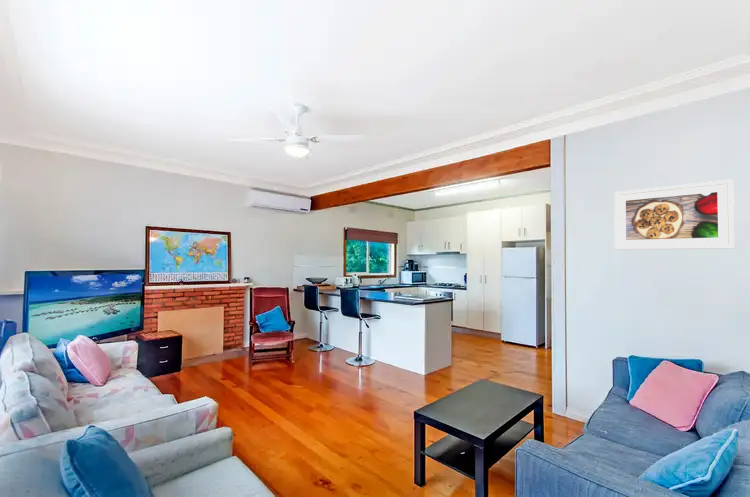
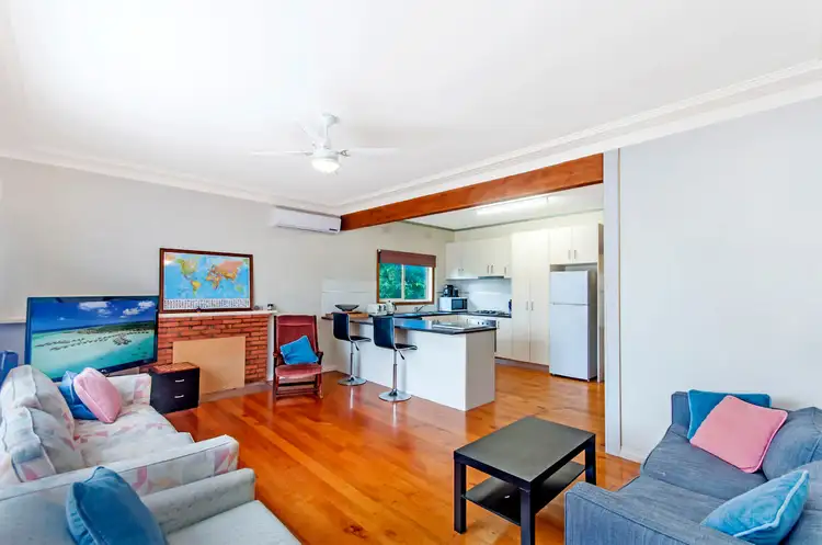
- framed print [613,178,735,251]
